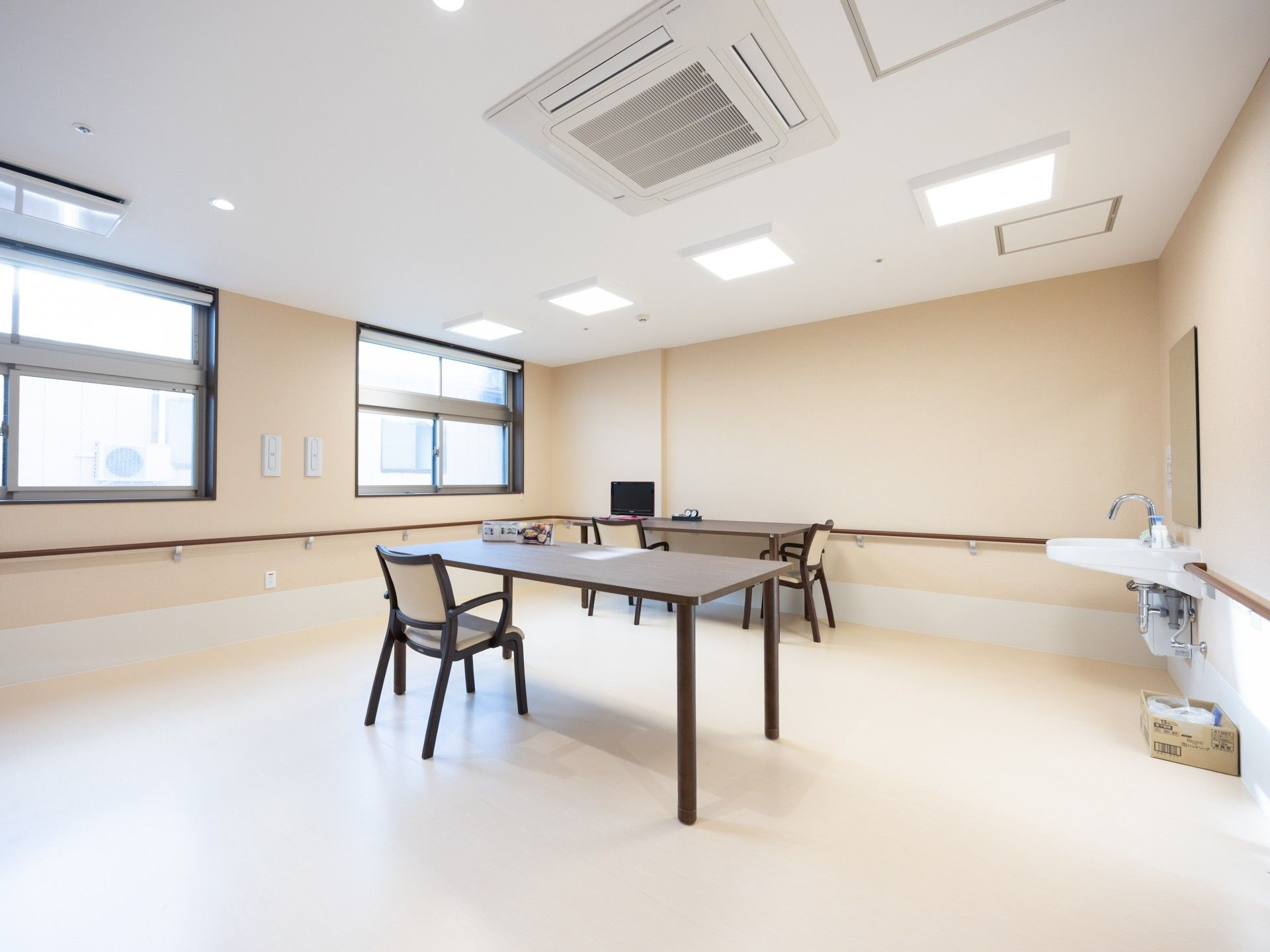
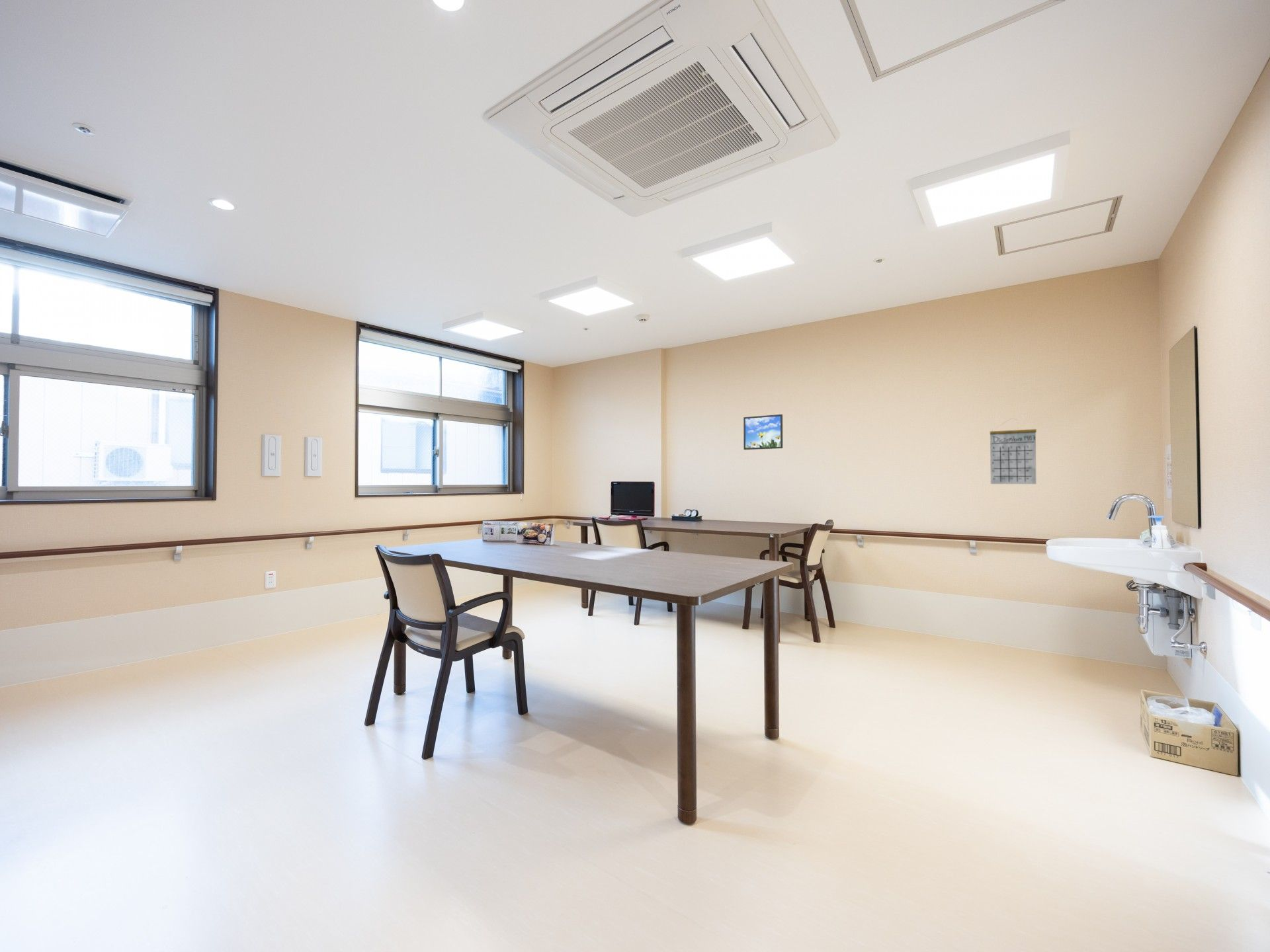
+ calendar [990,417,1037,485]
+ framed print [743,414,783,450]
